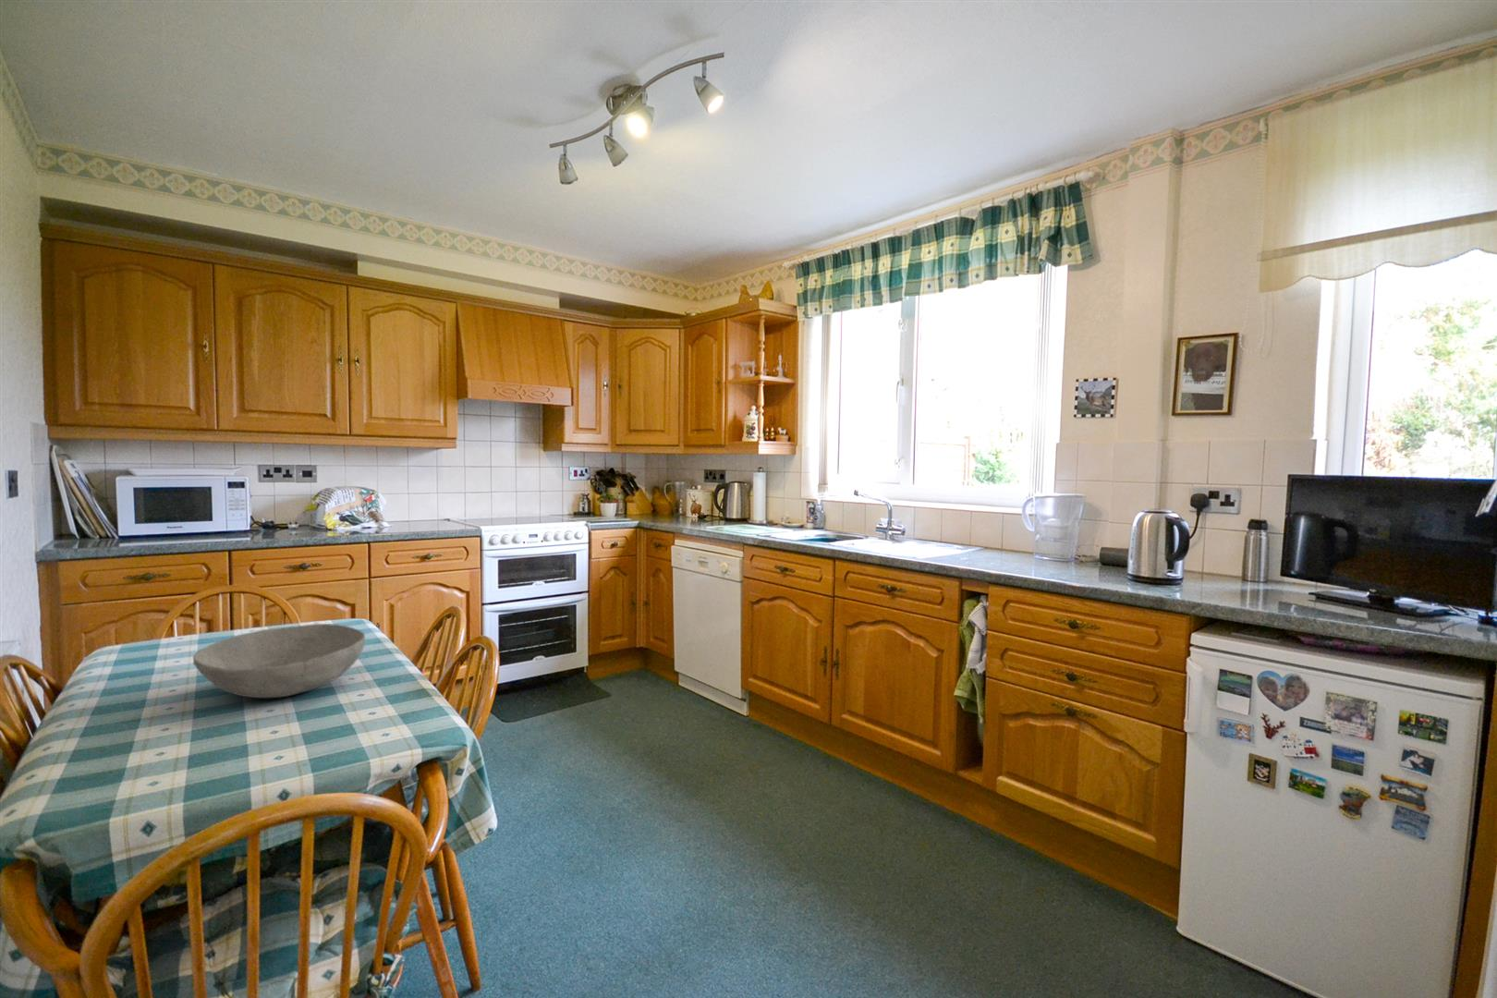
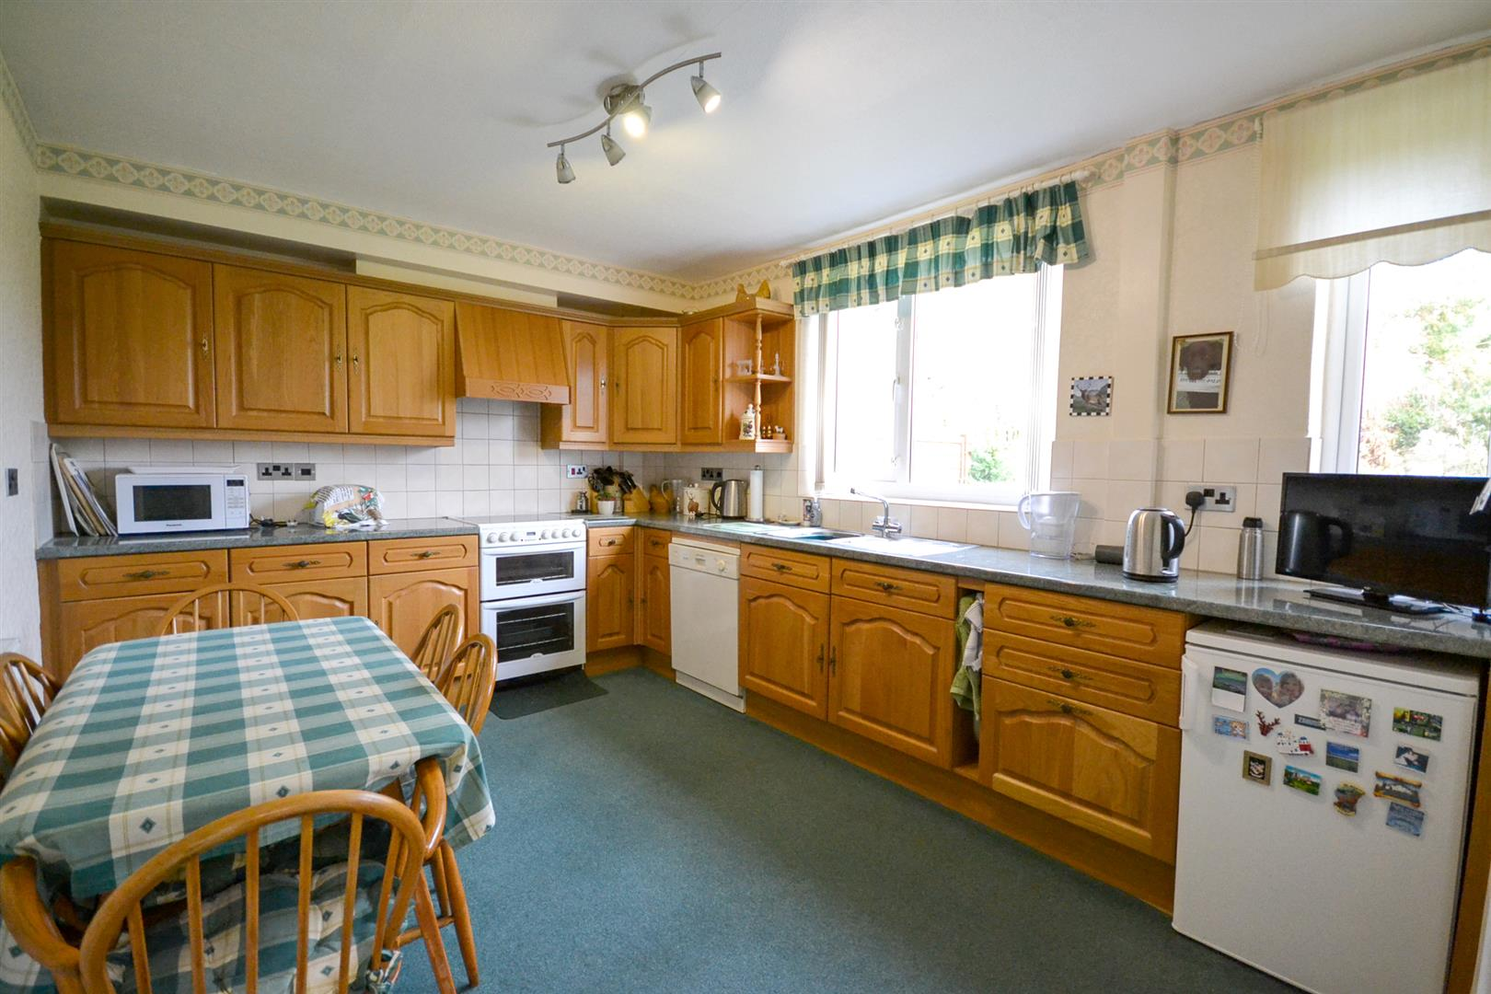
- bowl [193,623,366,698]
